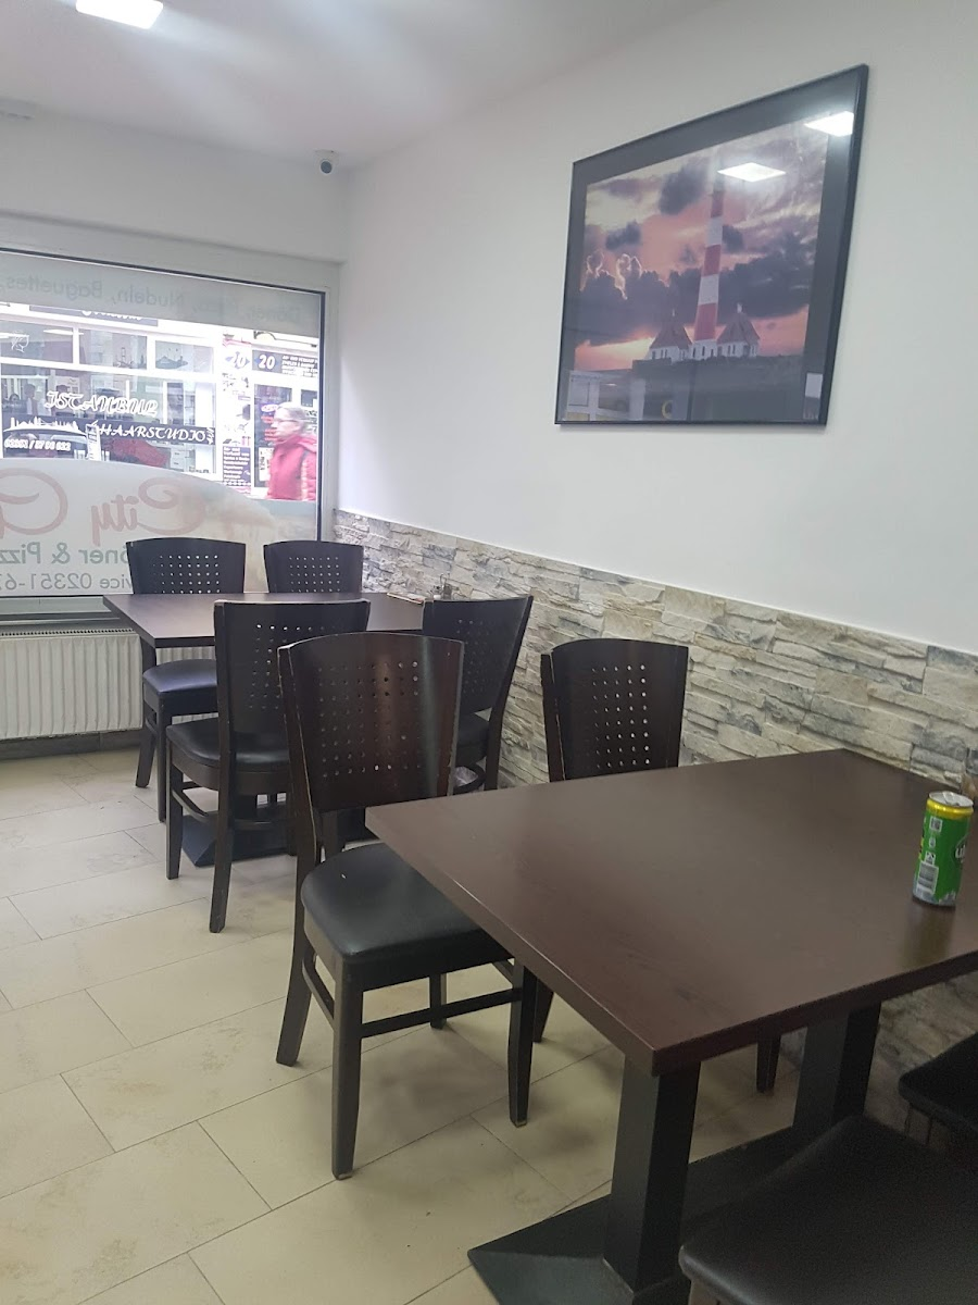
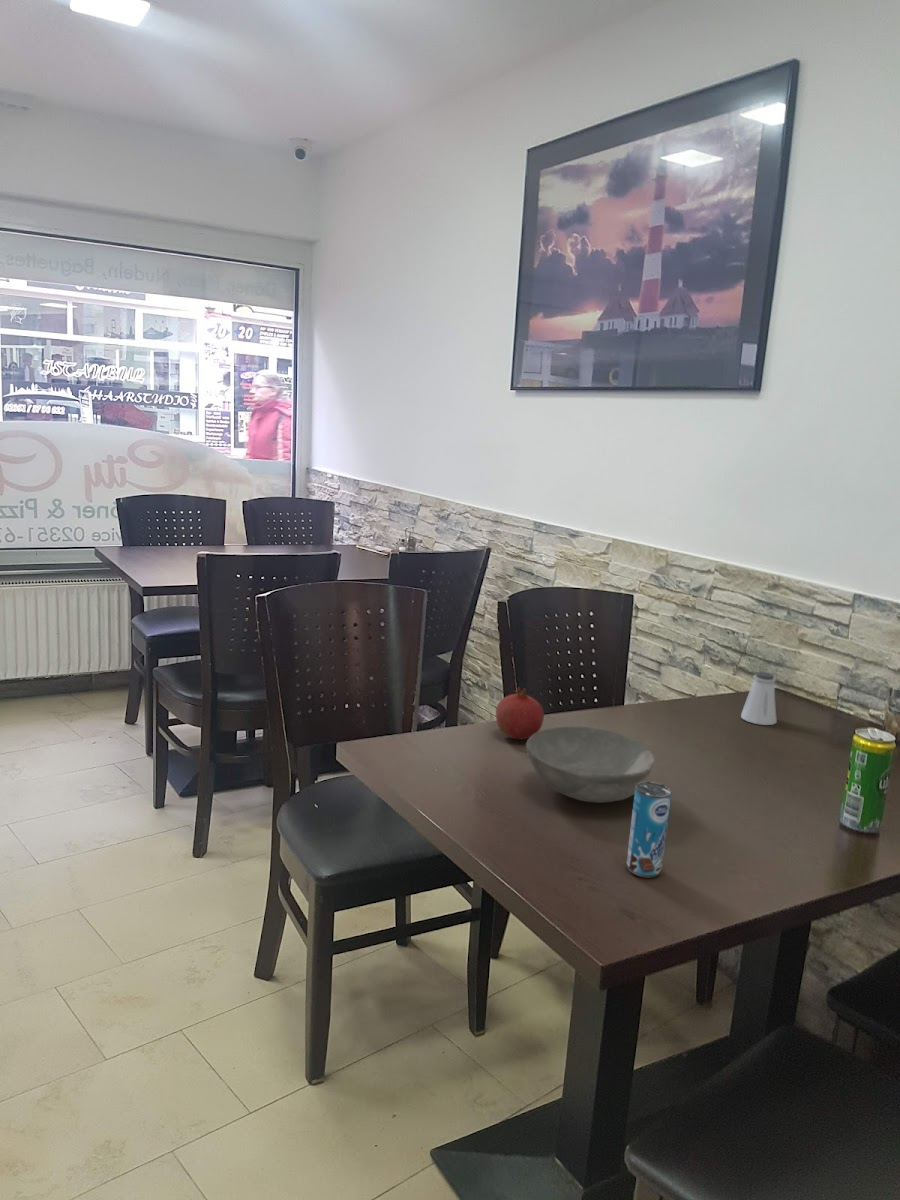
+ saltshaker [740,671,778,726]
+ bowl [525,725,656,804]
+ fruit [495,686,545,741]
+ beverage can [626,781,672,878]
